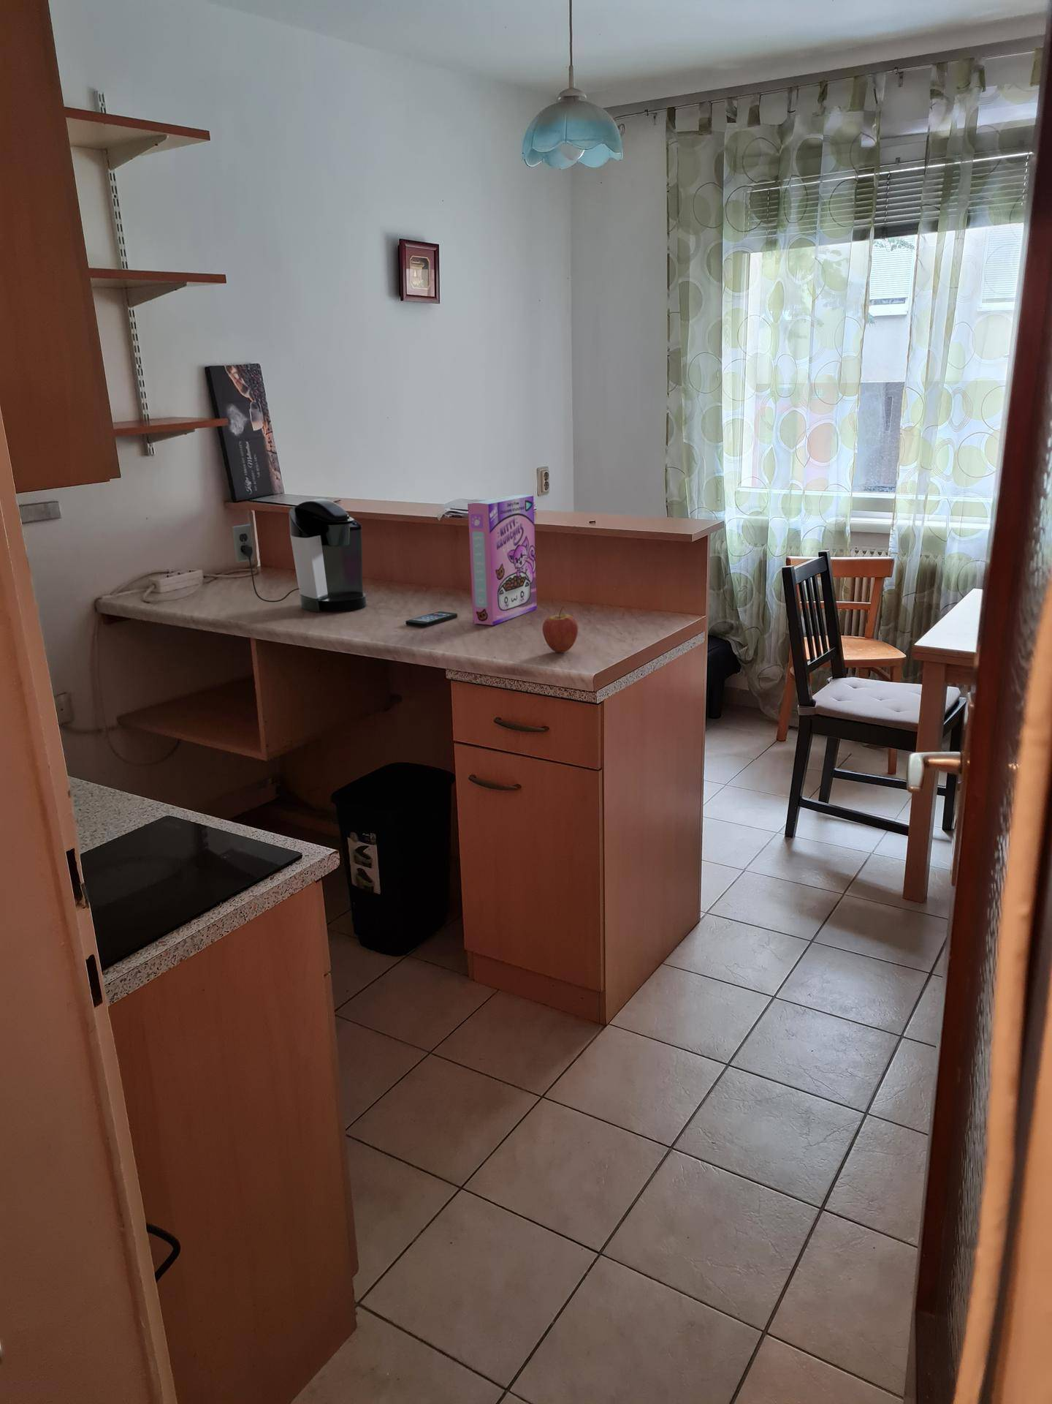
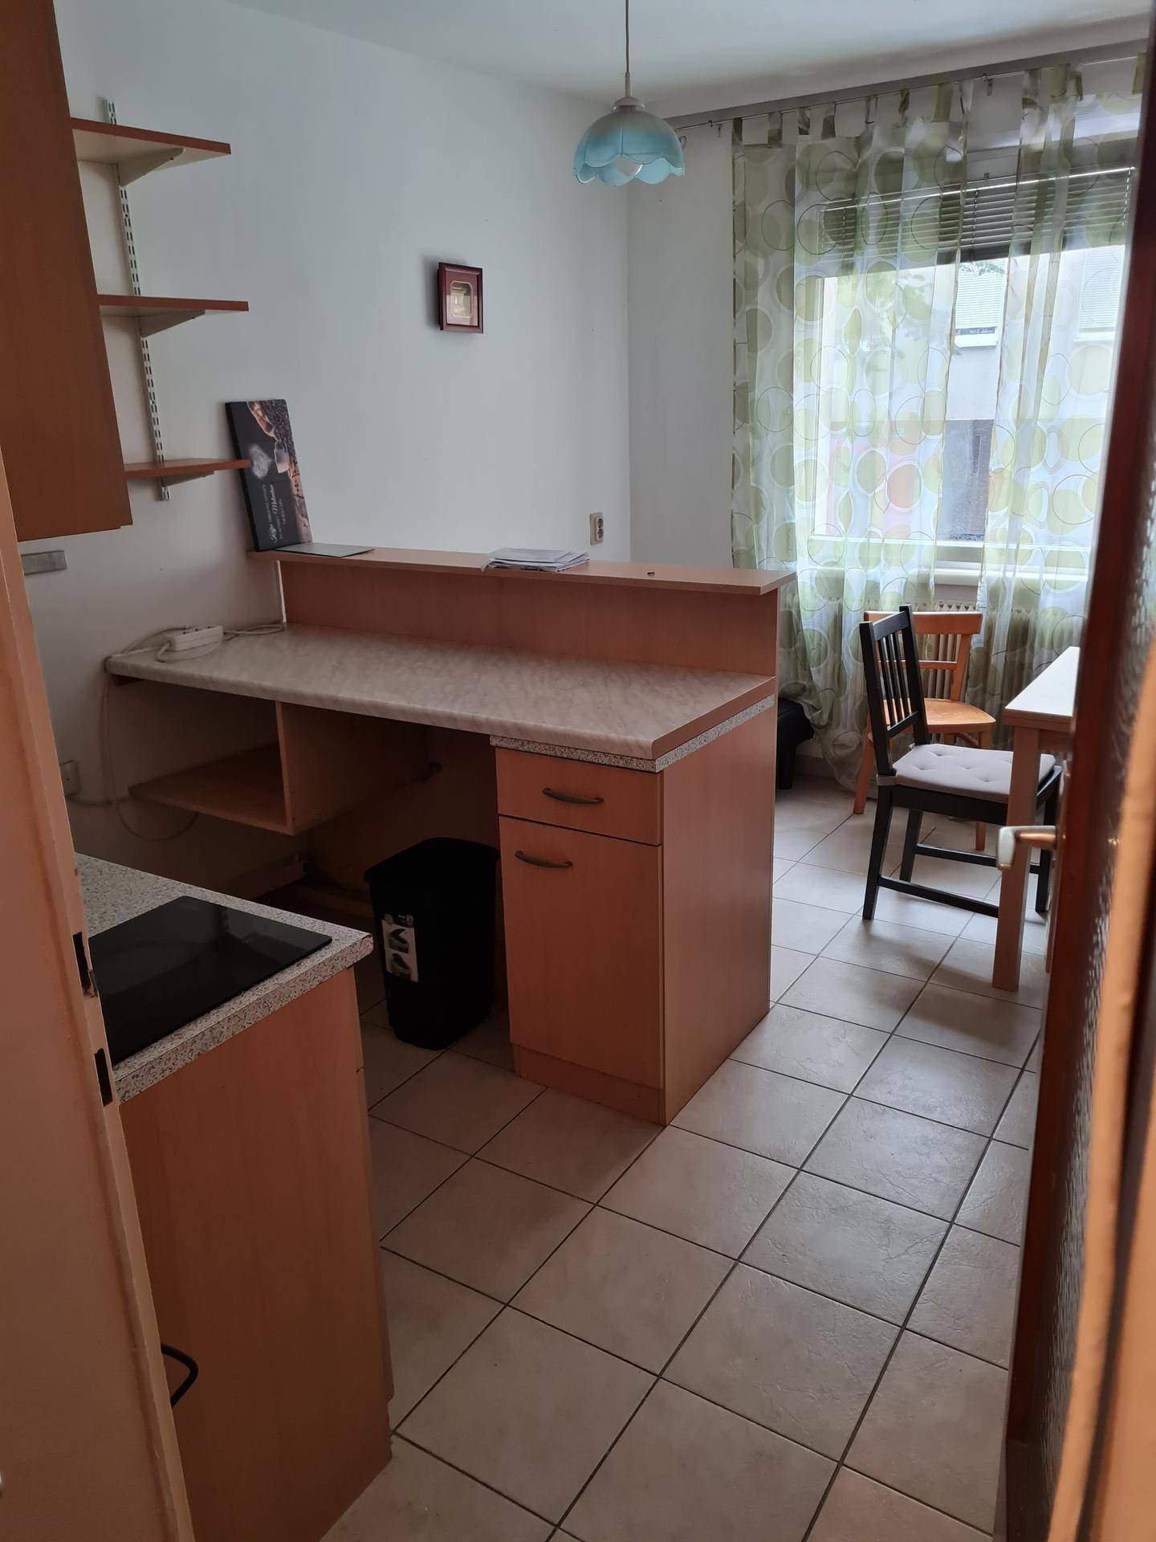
- fruit [543,606,579,653]
- smartphone [404,610,459,628]
- cereal box [466,493,537,626]
- coffee maker [232,499,368,612]
